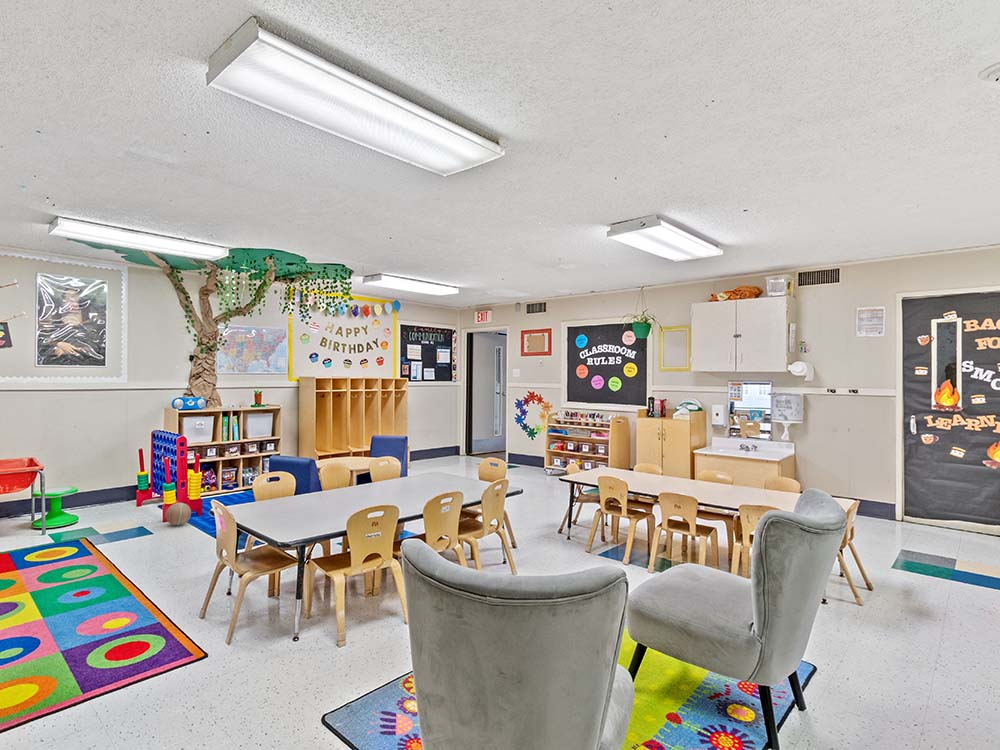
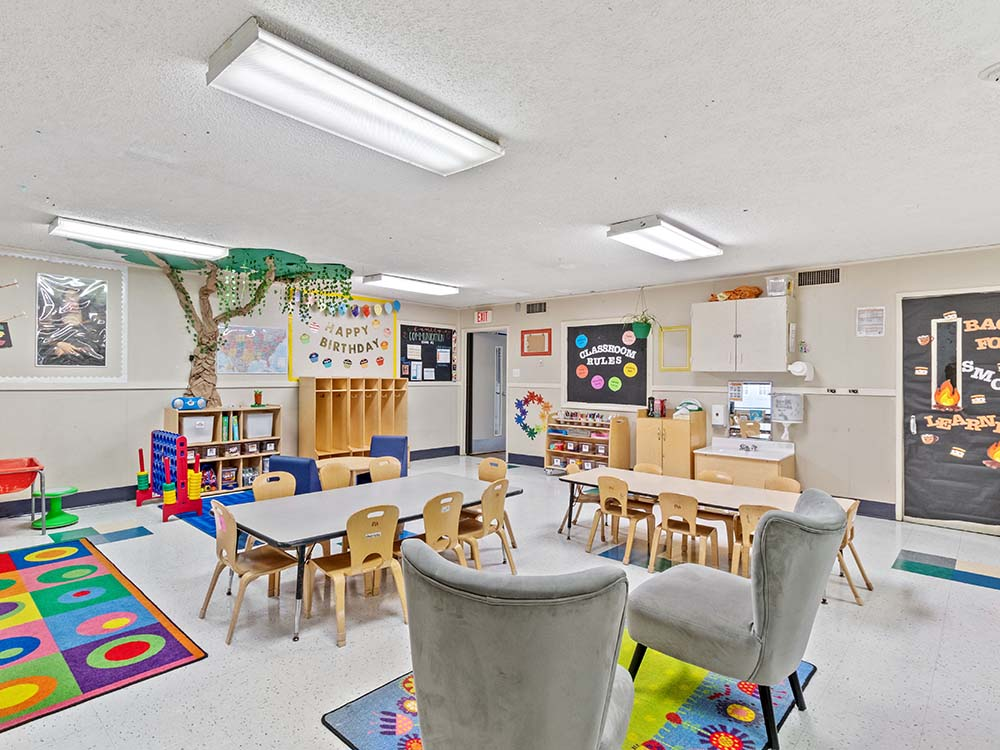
- ball [165,502,192,526]
